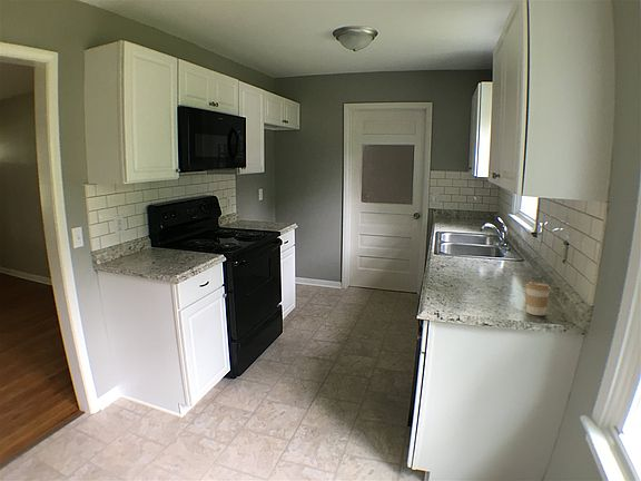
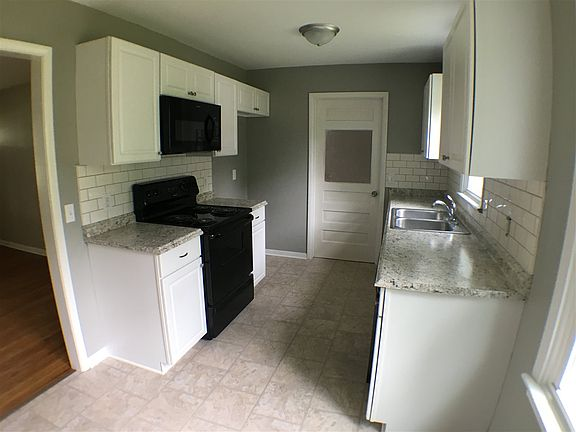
- coffee cup [525,281,552,316]
